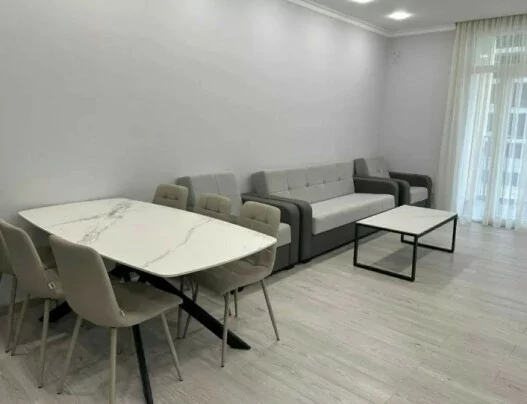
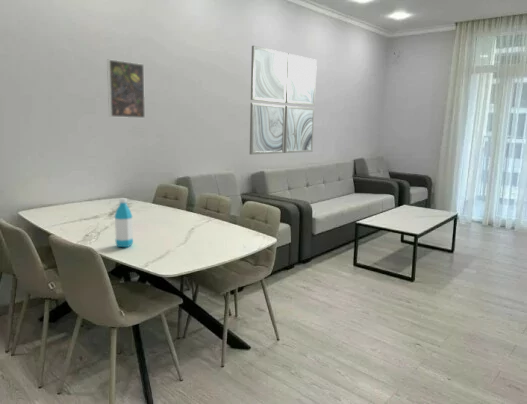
+ water bottle [114,197,134,248]
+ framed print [106,58,146,119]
+ wall art [249,45,318,156]
